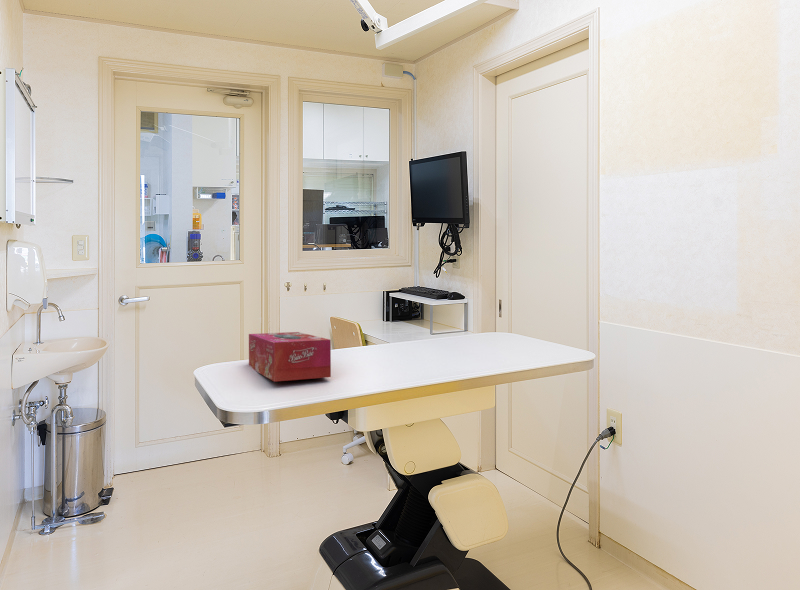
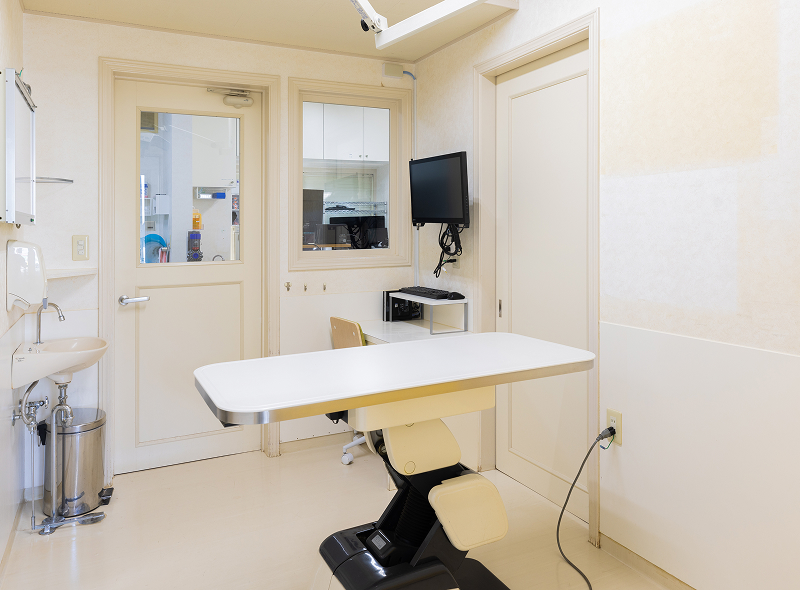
- tissue box [248,331,332,382]
